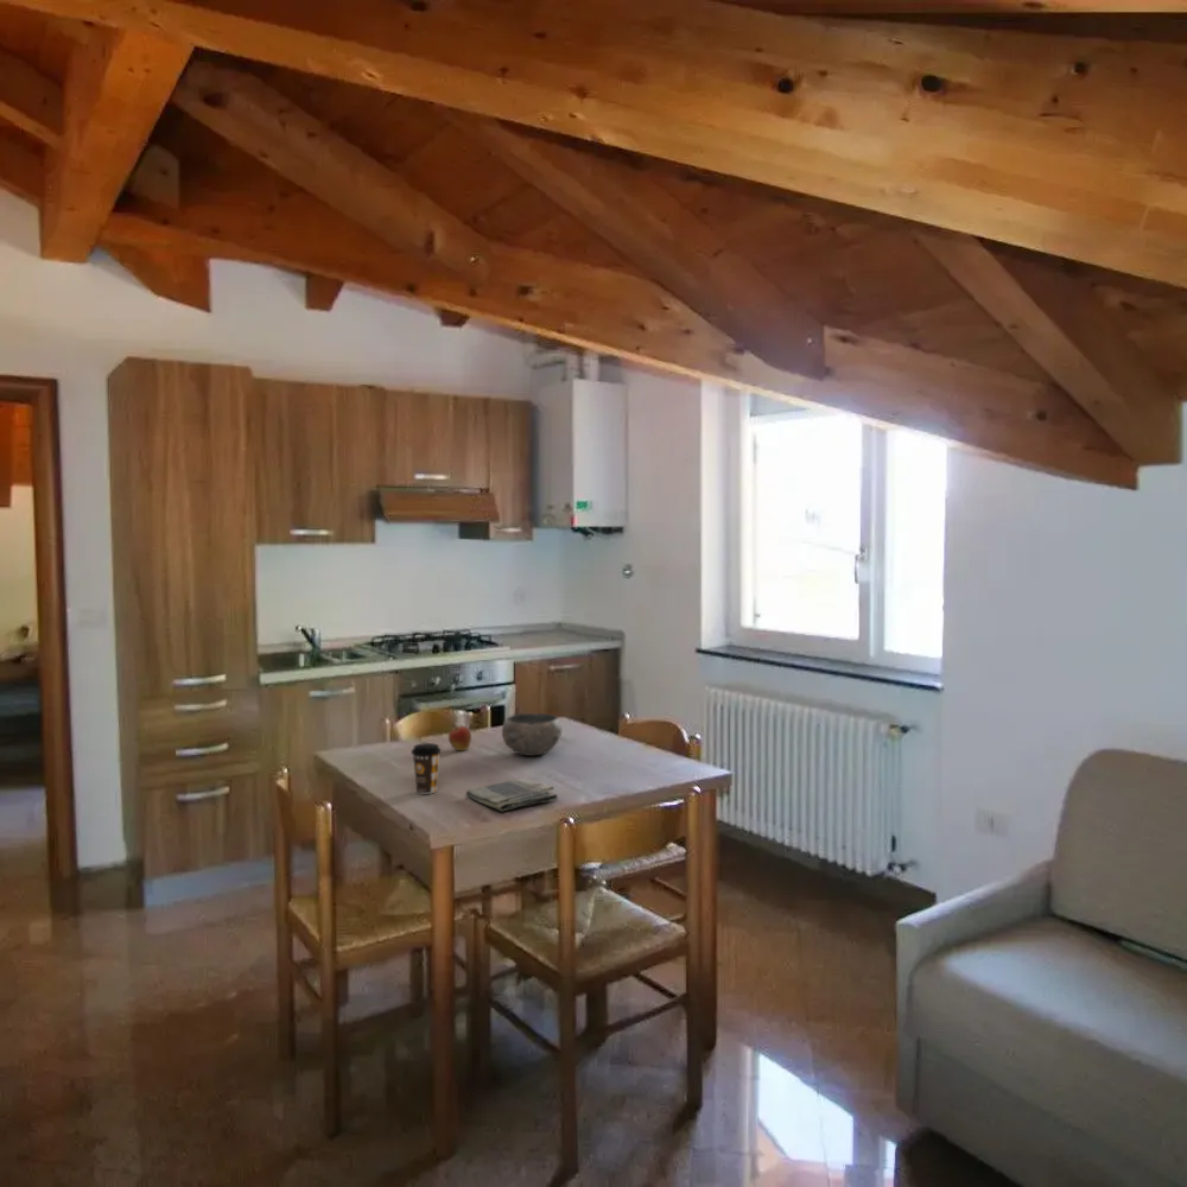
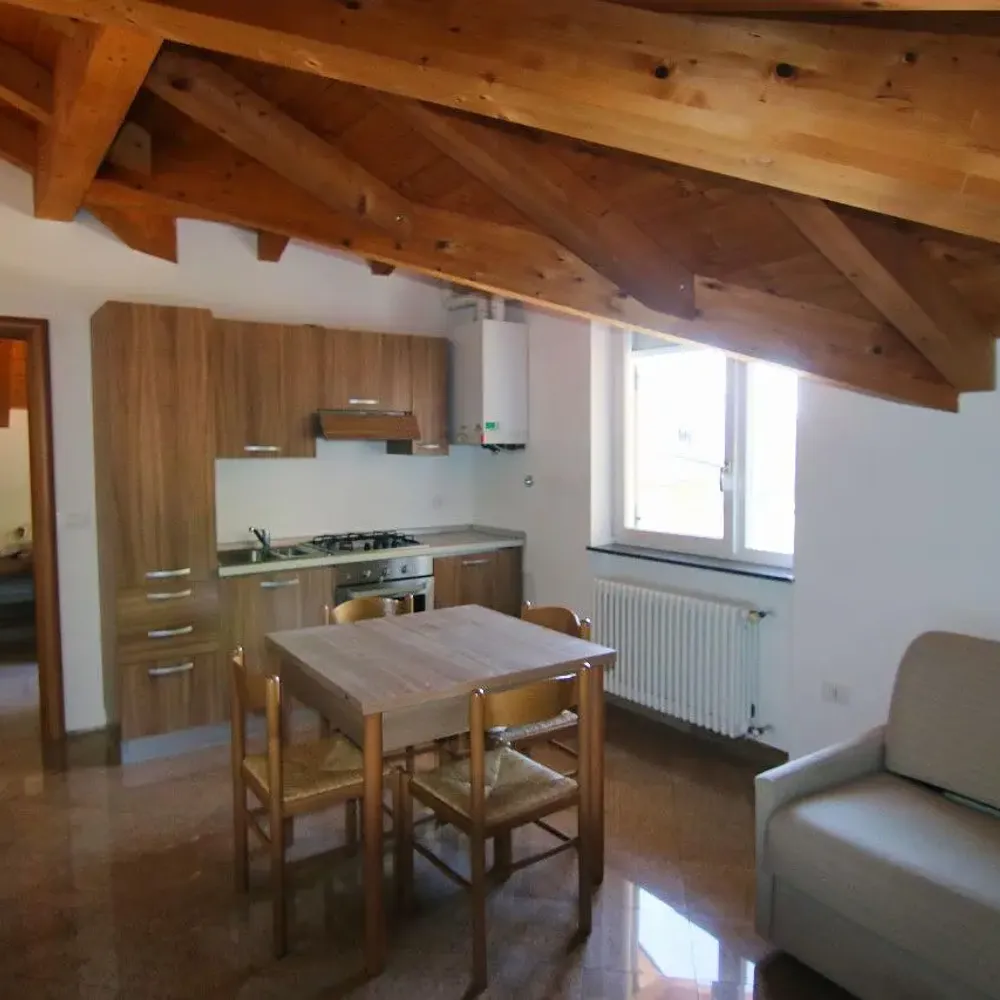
- bowl [501,712,563,756]
- coffee cup [410,742,443,795]
- fruit [447,724,472,751]
- dish towel [465,777,559,812]
